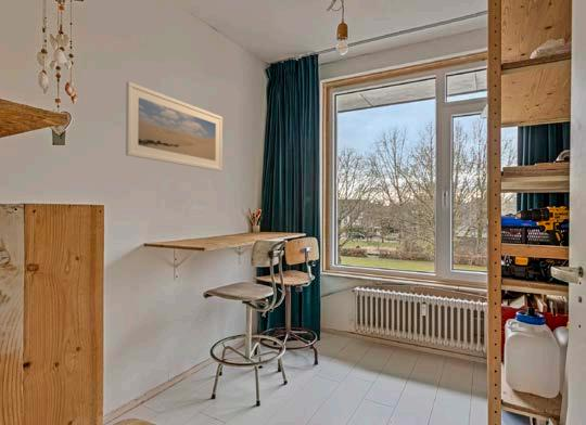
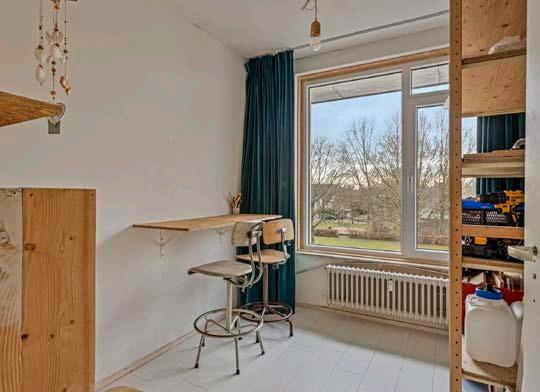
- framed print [125,80,224,172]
